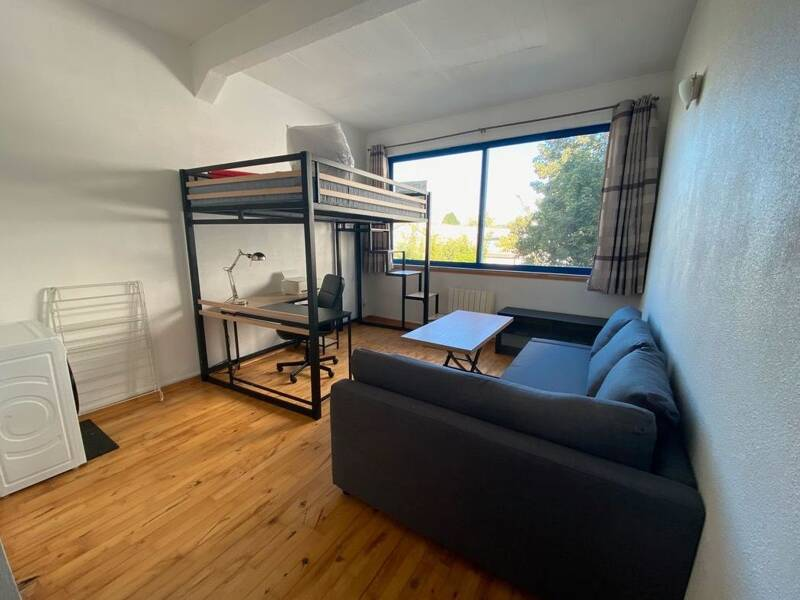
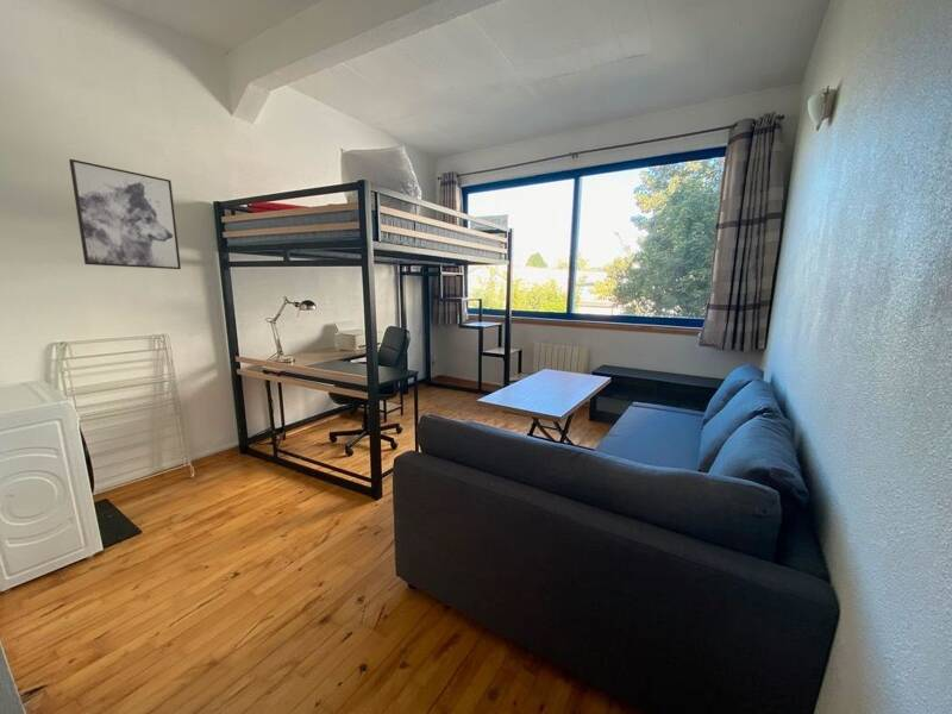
+ wall art [68,158,182,270]
